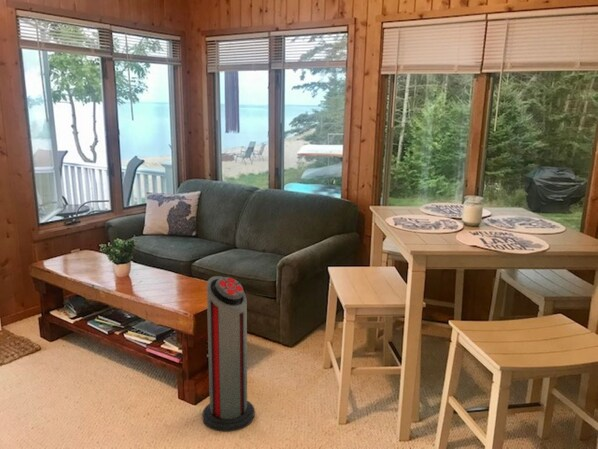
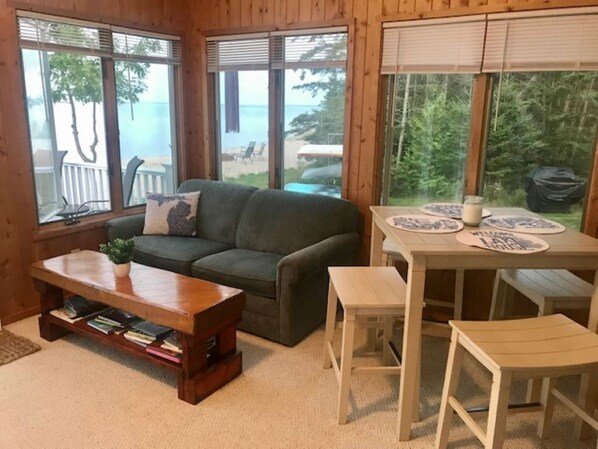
- air purifier [201,275,256,433]
